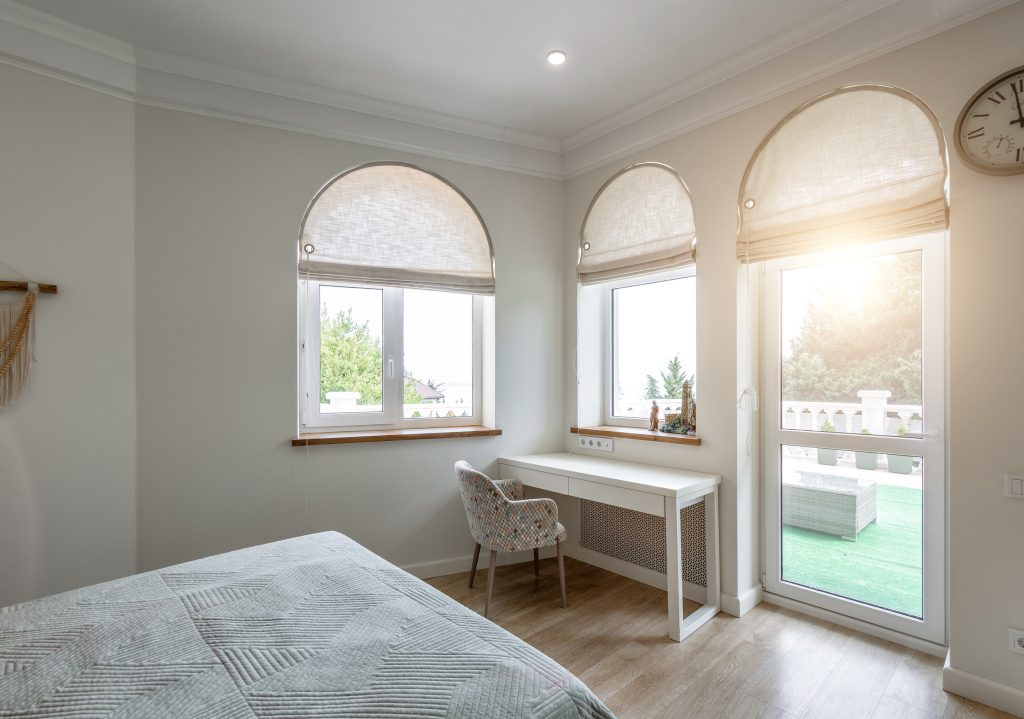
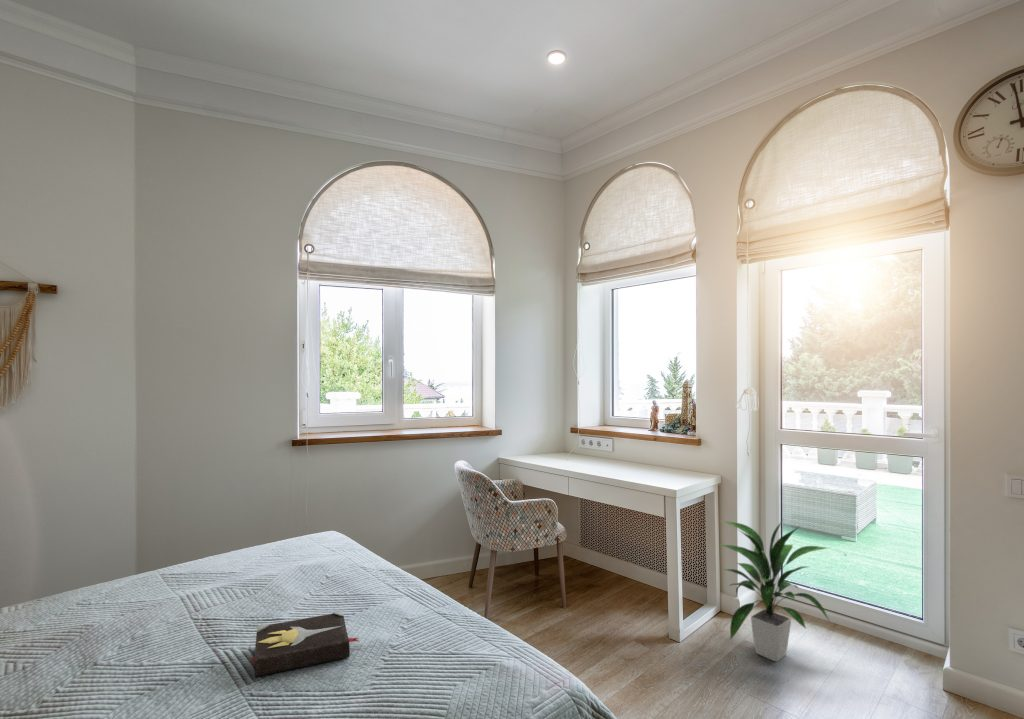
+ indoor plant [718,519,831,663]
+ hardback book [250,610,359,678]
